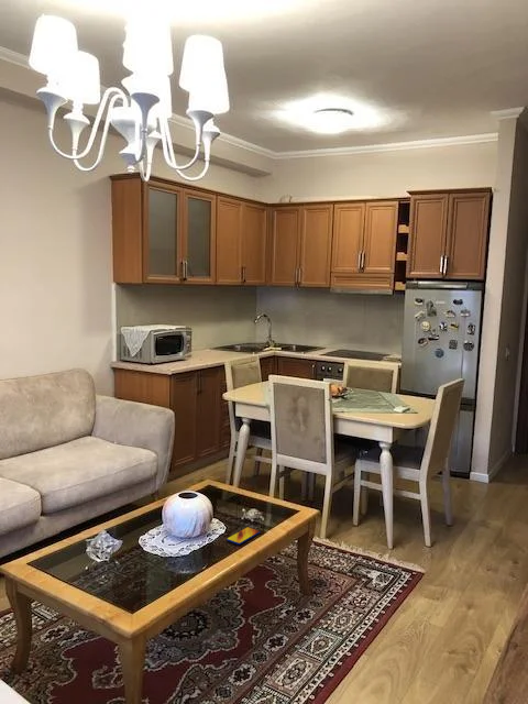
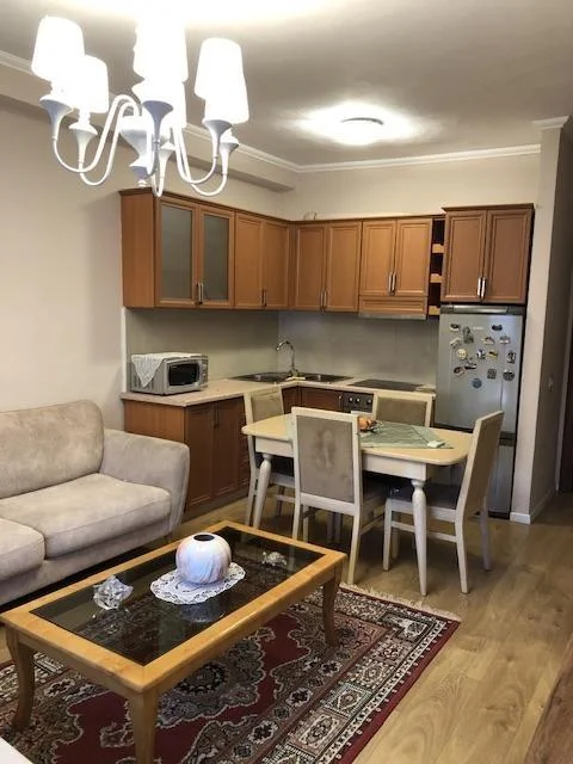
- smartphone [226,526,261,546]
